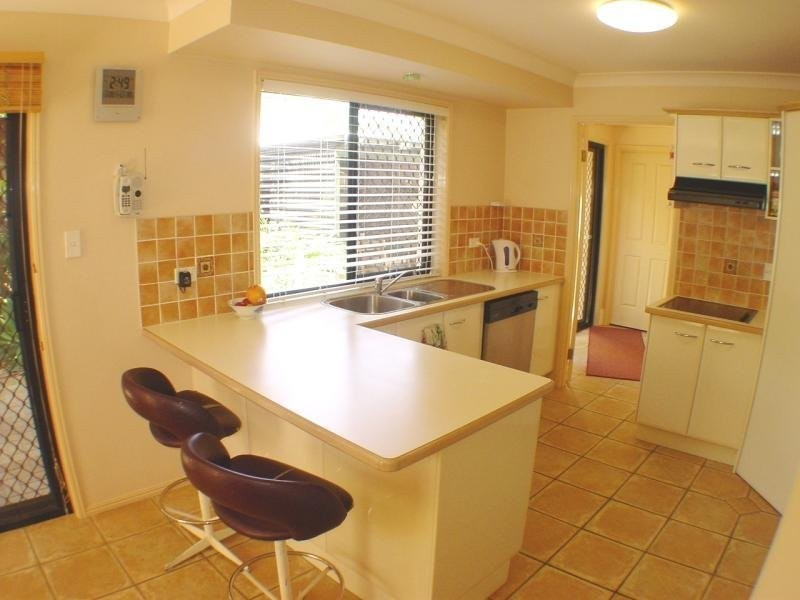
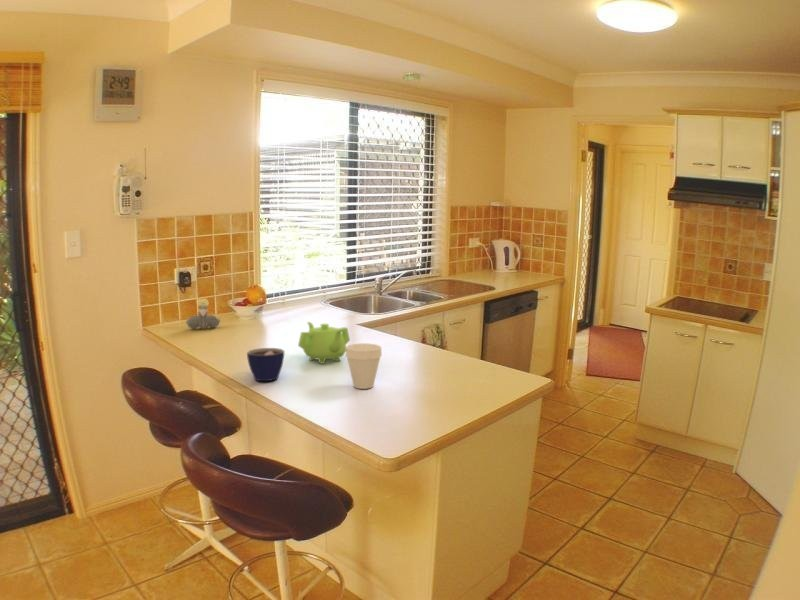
+ cup [345,342,383,390]
+ teapot [297,321,351,365]
+ cup [246,347,285,382]
+ bust sculpture [185,297,221,330]
